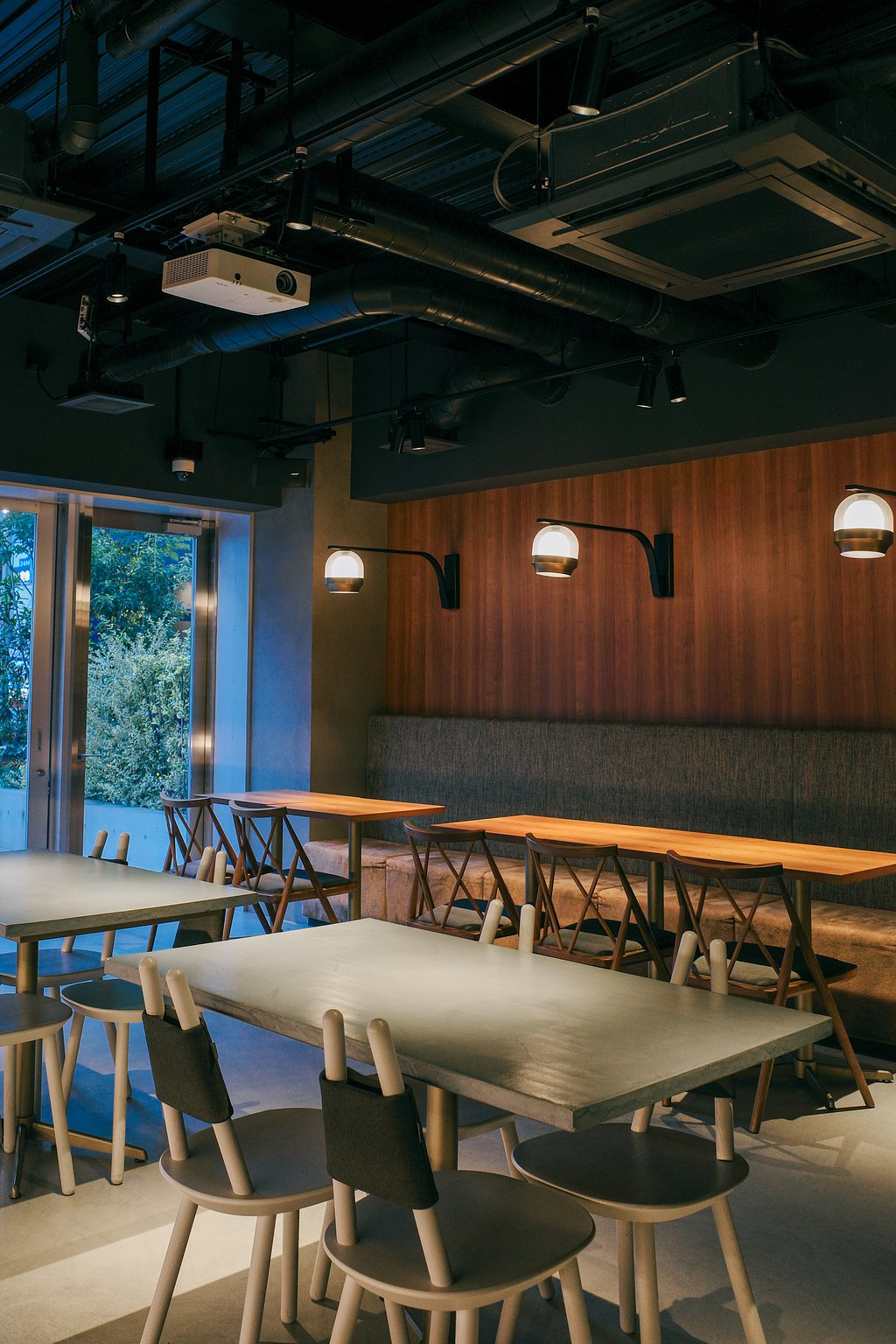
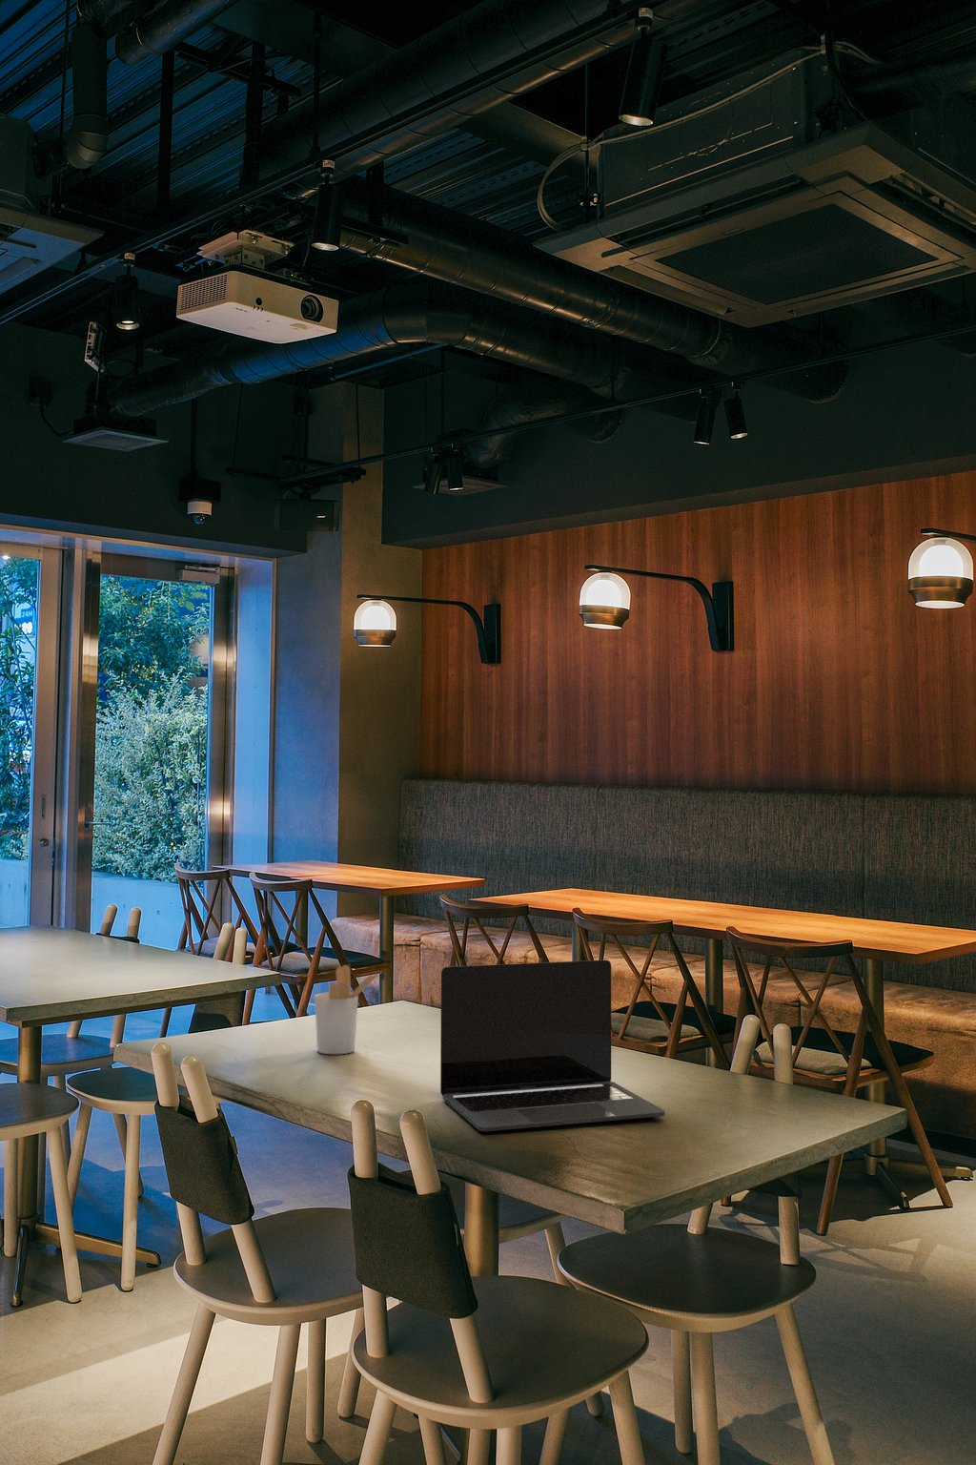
+ laptop [439,958,667,1133]
+ utensil holder [314,965,381,1055]
